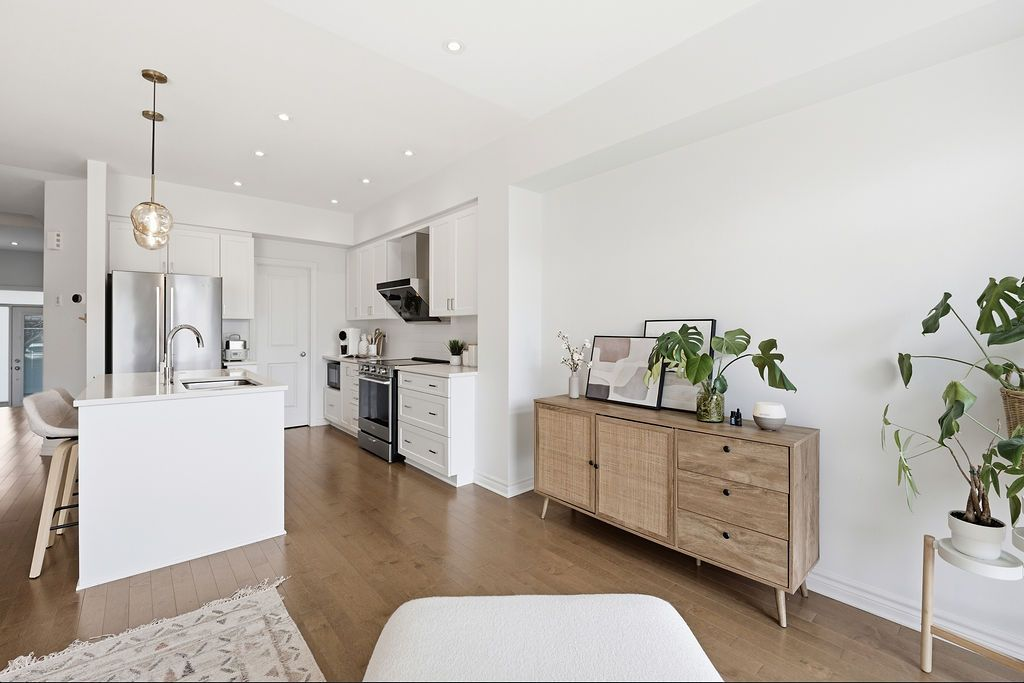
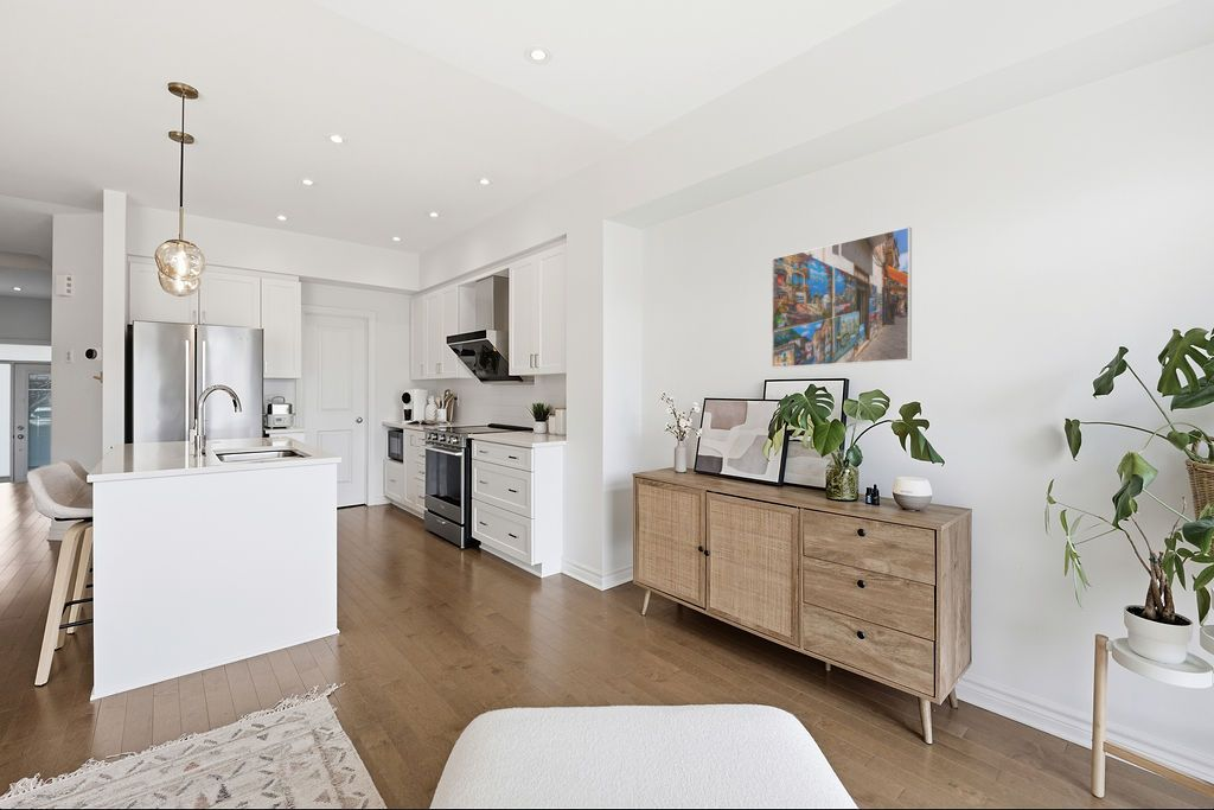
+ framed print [771,225,913,369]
